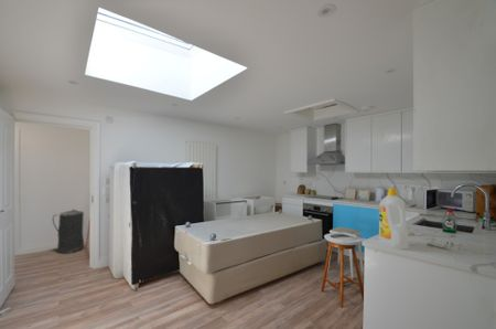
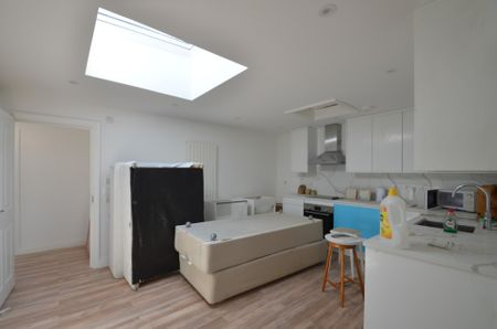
- trash can [52,209,85,255]
